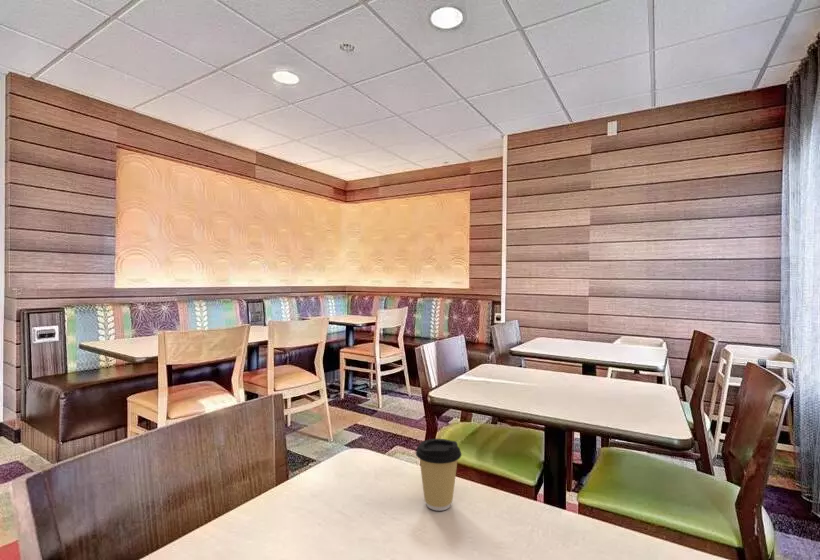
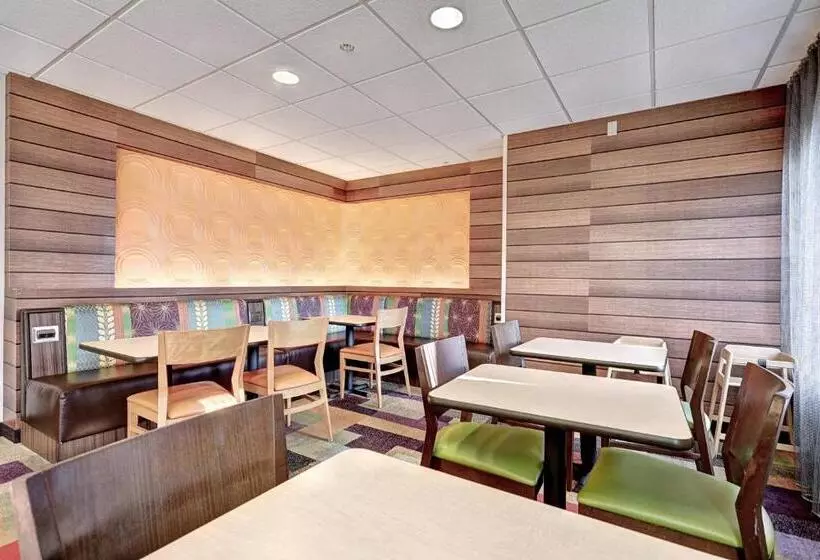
- coffee cup [415,438,463,512]
